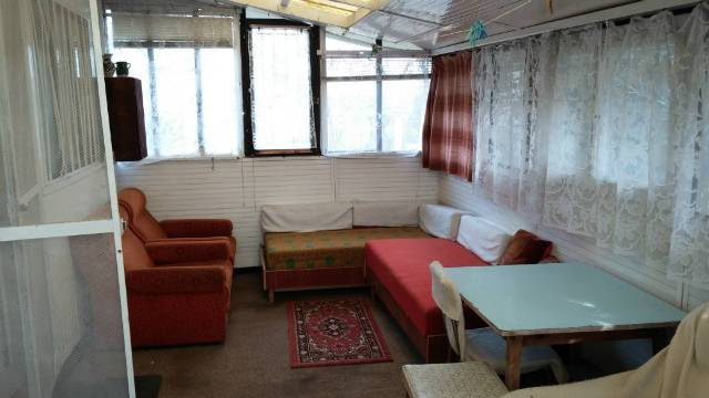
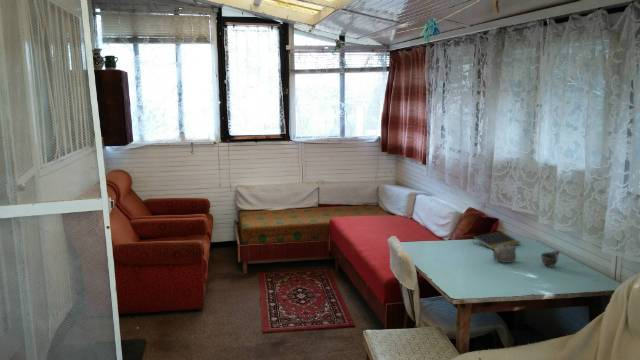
+ notepad [471,231,521,250]
+ cup [540,249,561,268]
+ teapot [491,243,517,264]
